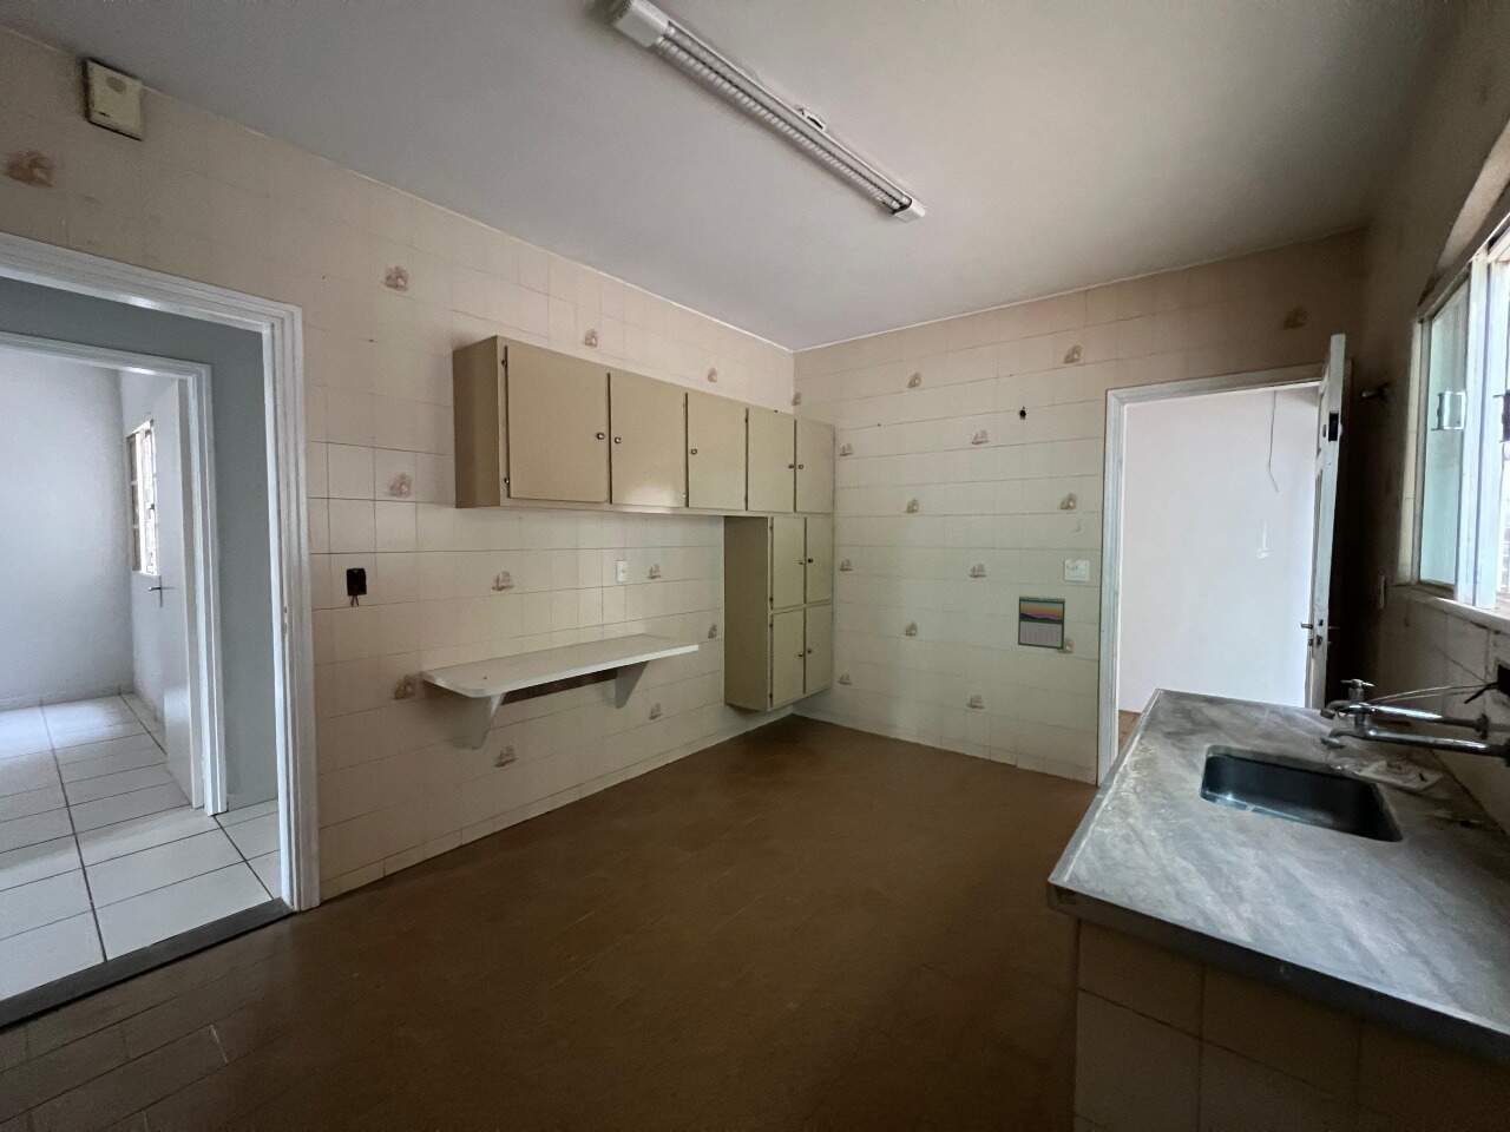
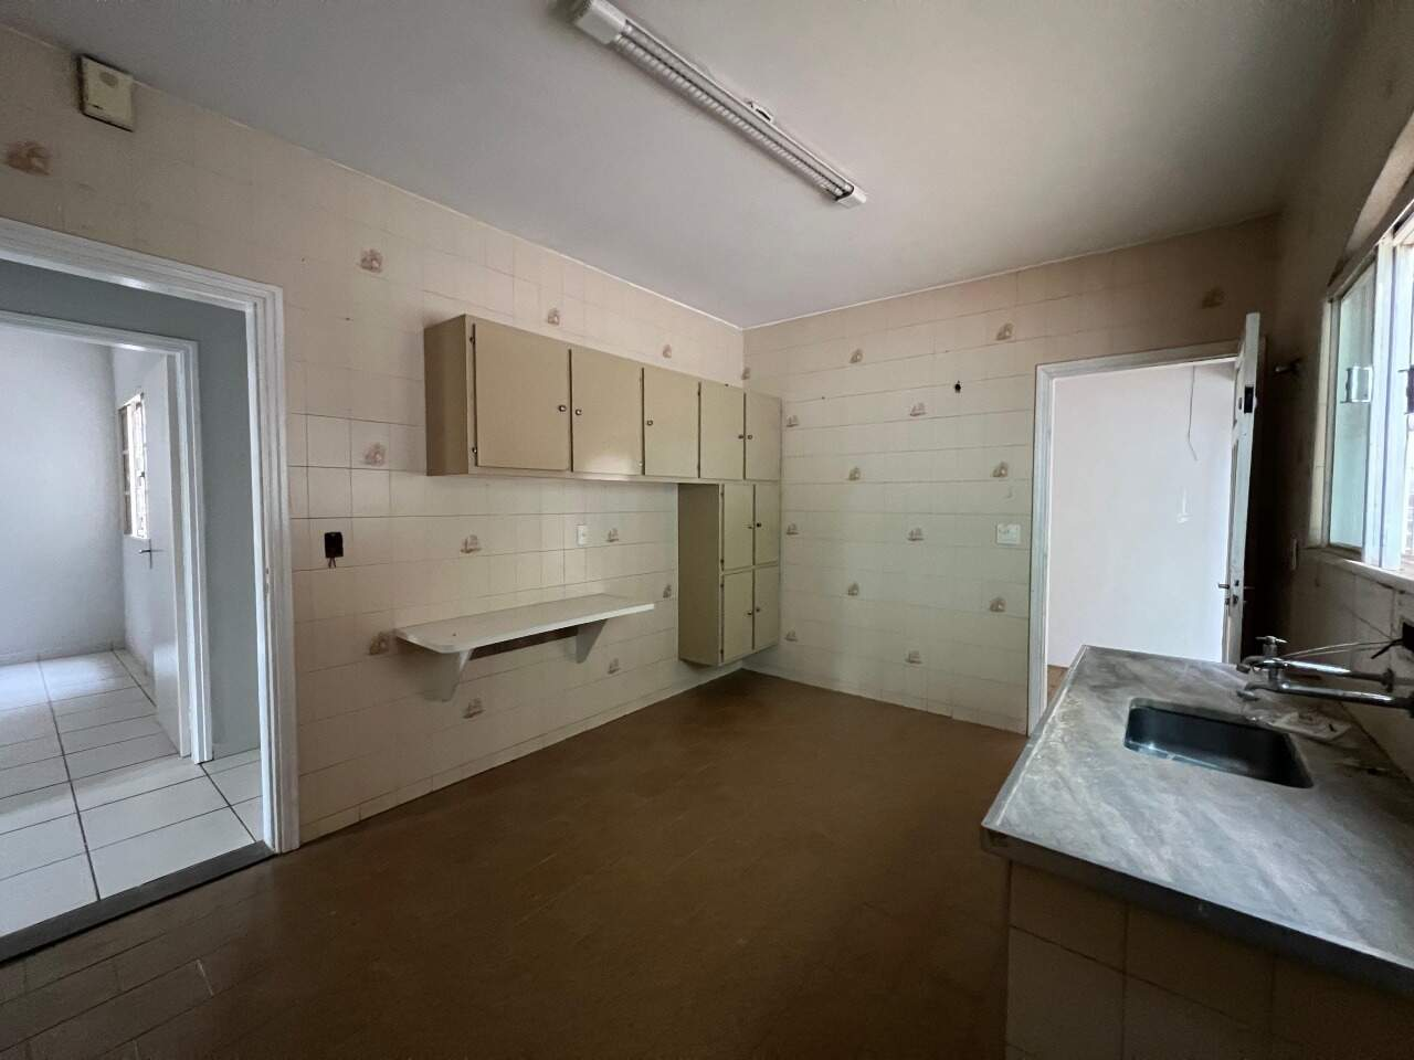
- calendar [1017,595,1067,650]
